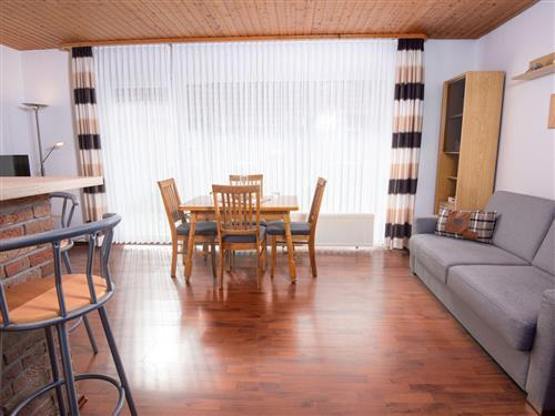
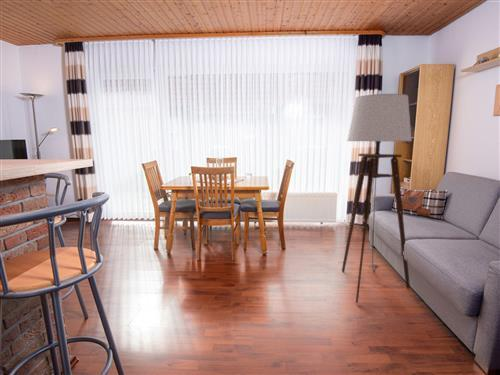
+ floor lamp [341,93,413,304]
